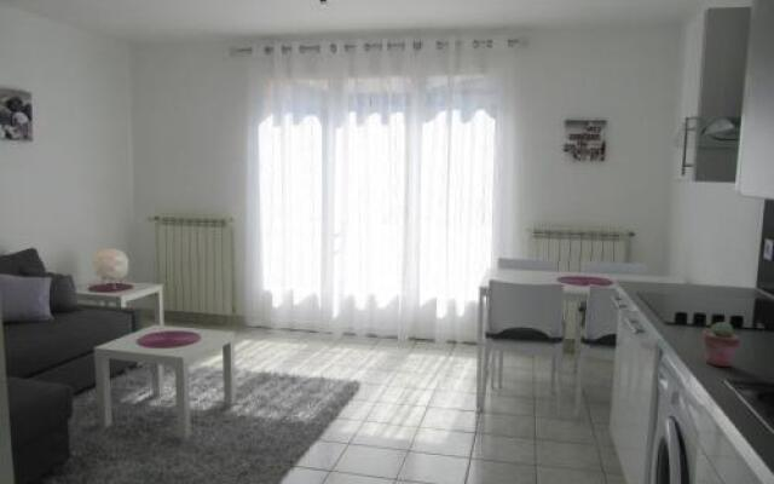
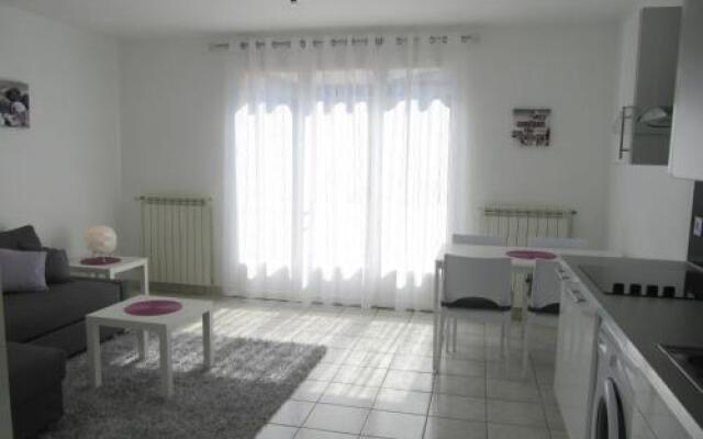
- potted succulent [701,321,741,368]
